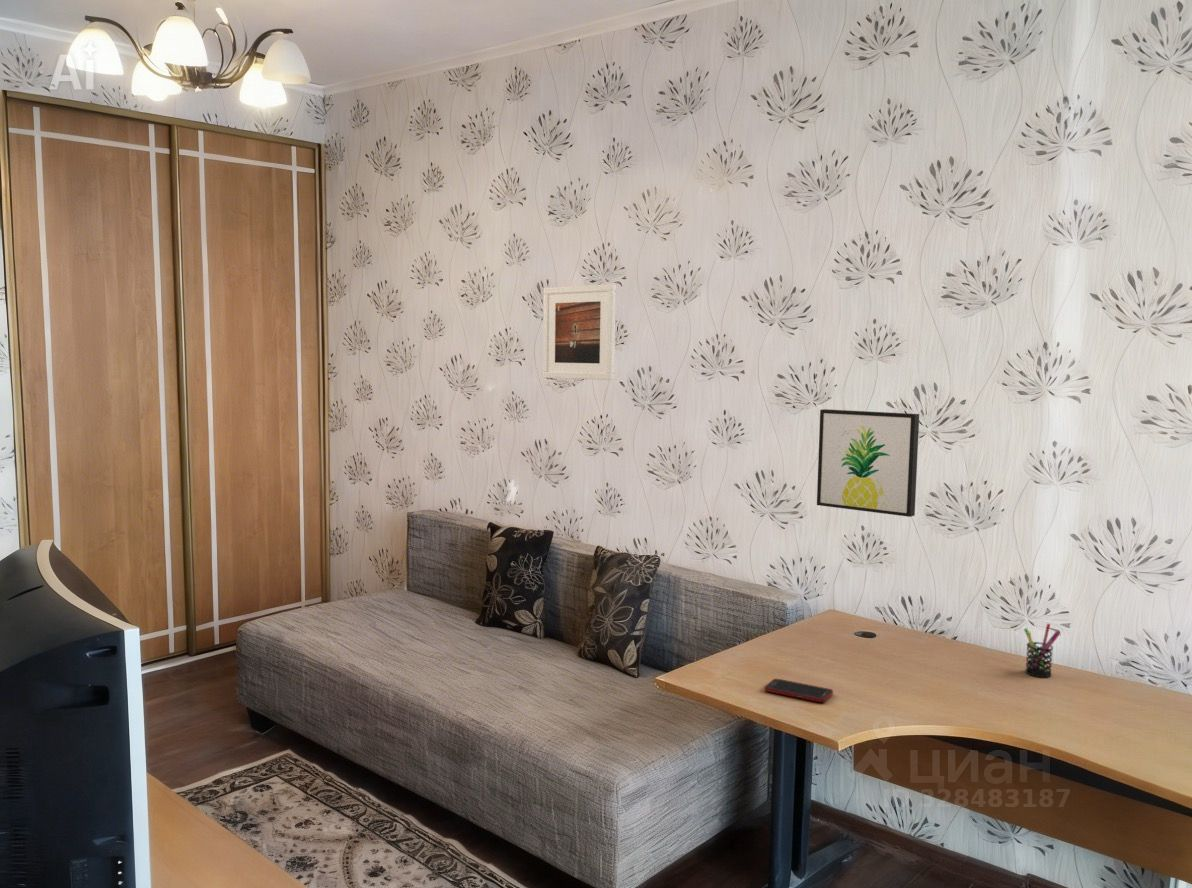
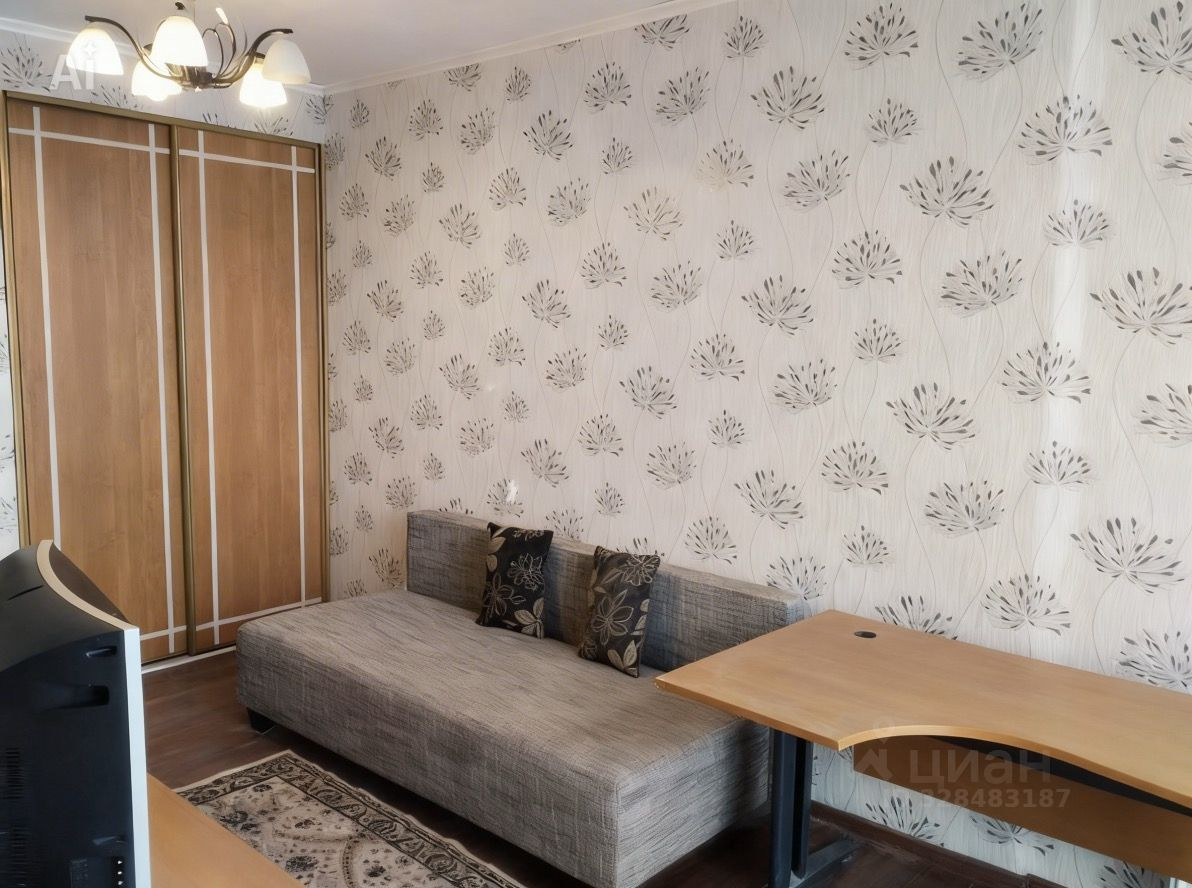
- cell phone [763,678,834,704]
- wall art [816,408,920,518]
- pen holder [1023,622,1061,678]
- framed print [542,283,617,381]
